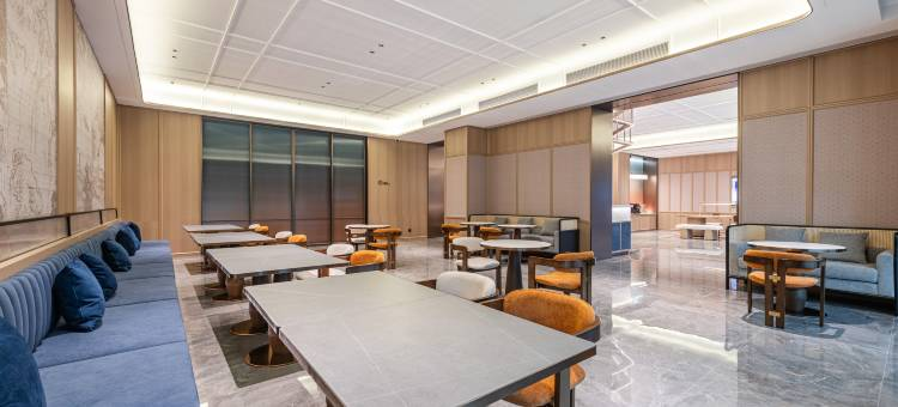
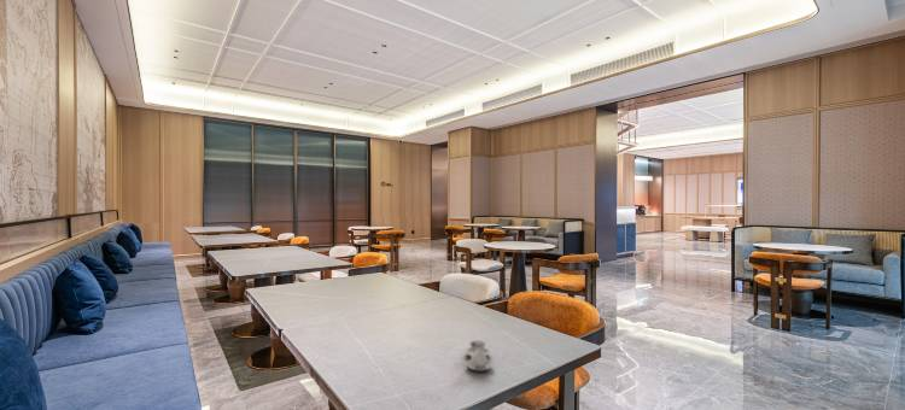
+ chinaware [463,339,495,371]
